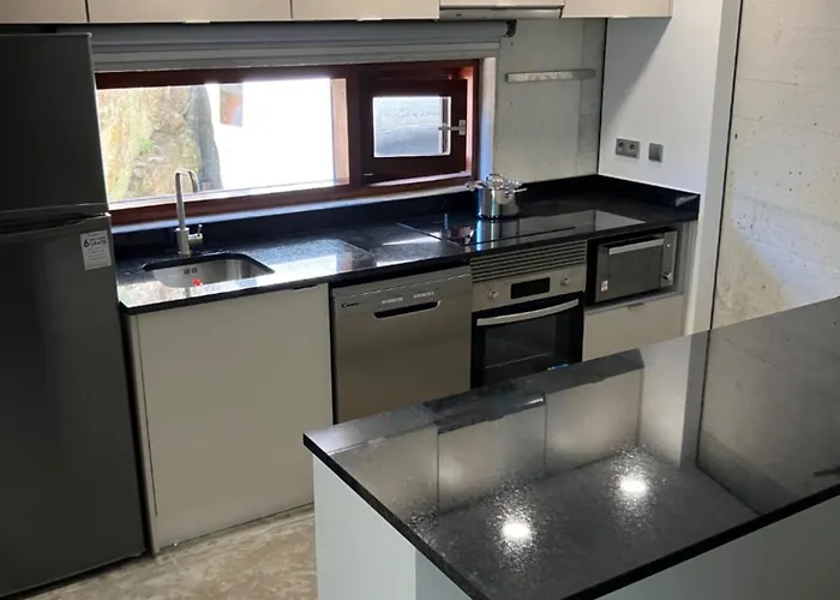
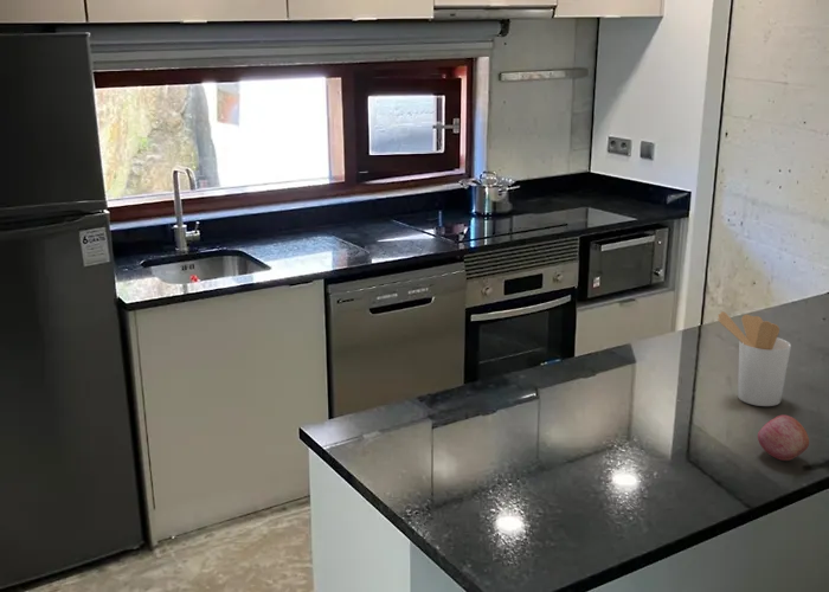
+ utensil holder [716,310,792,407]
+ fruit [757,414,810,462]
